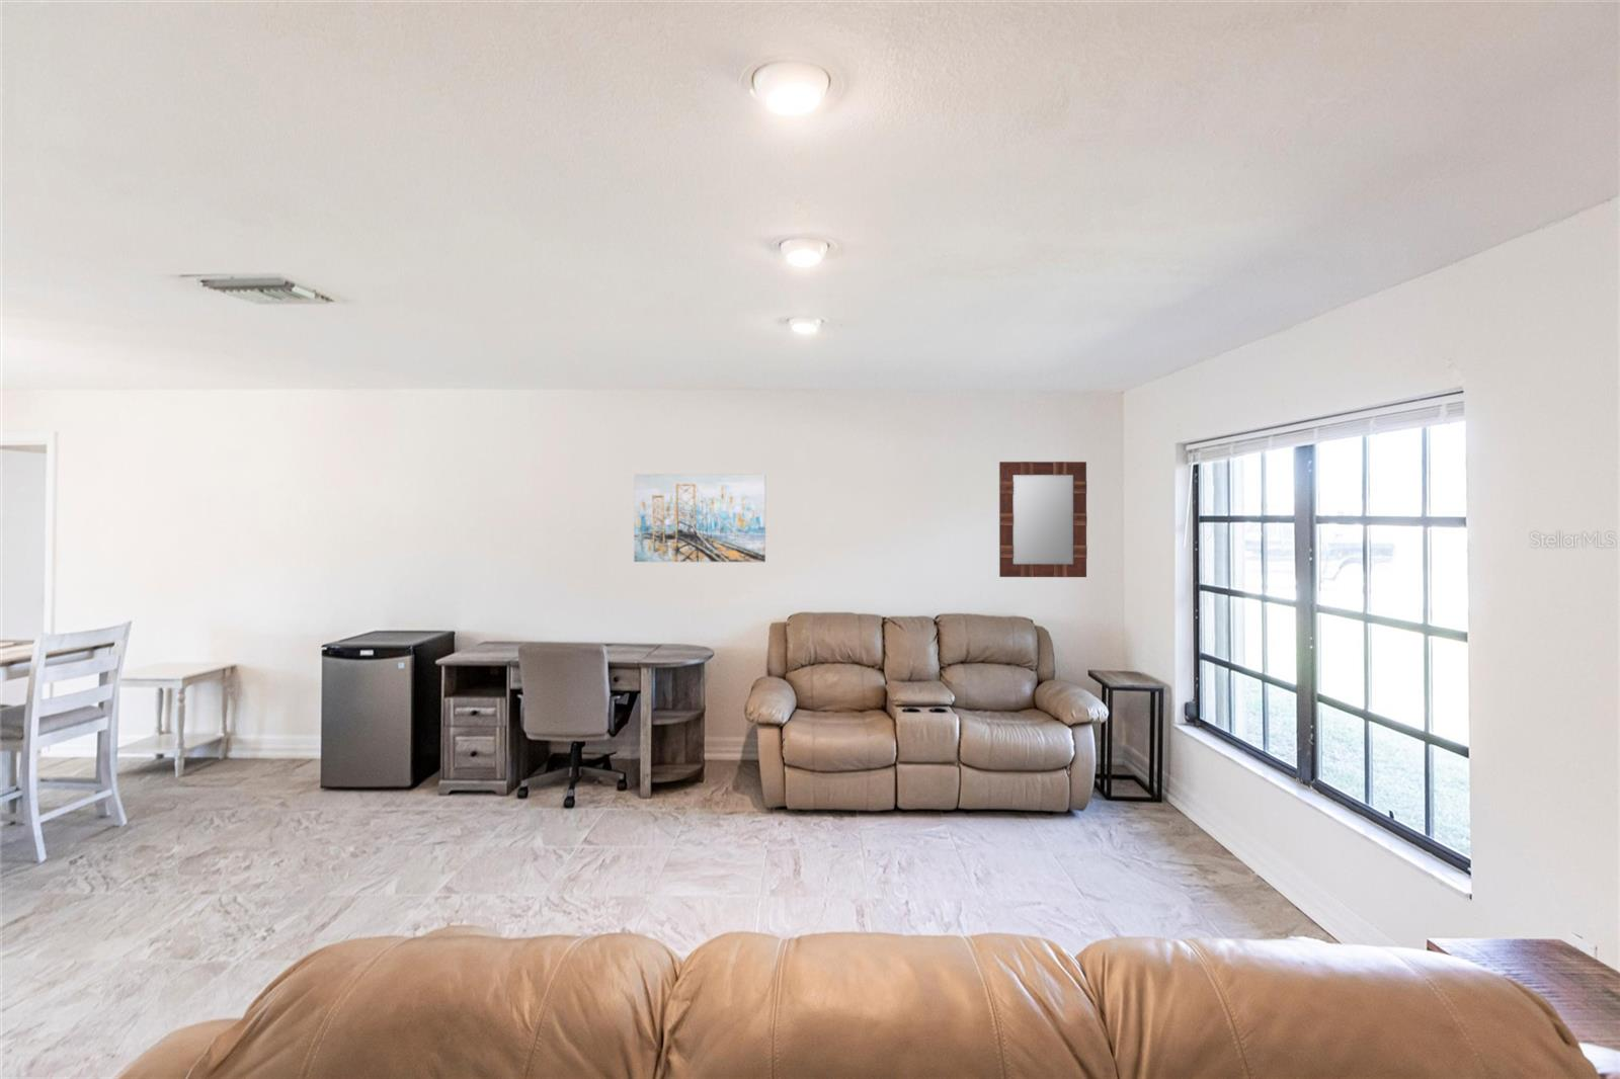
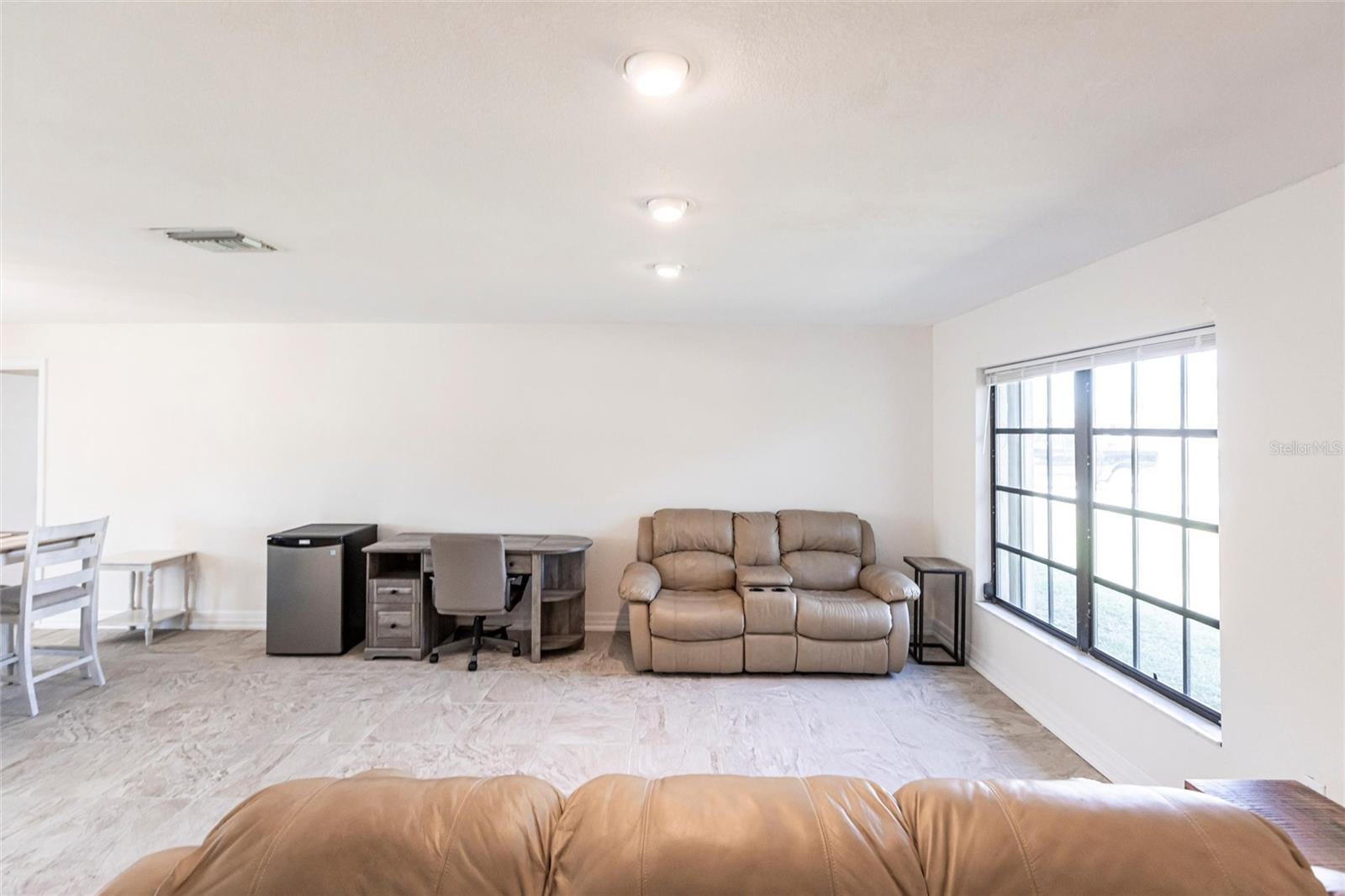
- wall art [632,473,766,562]
- home mirror [998,460,1089,578]
